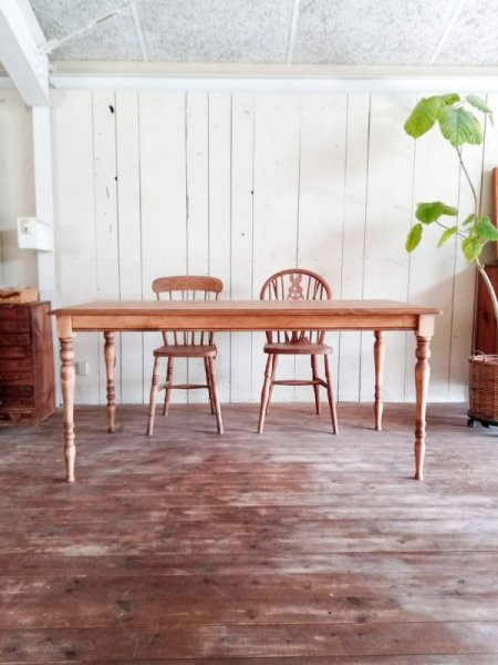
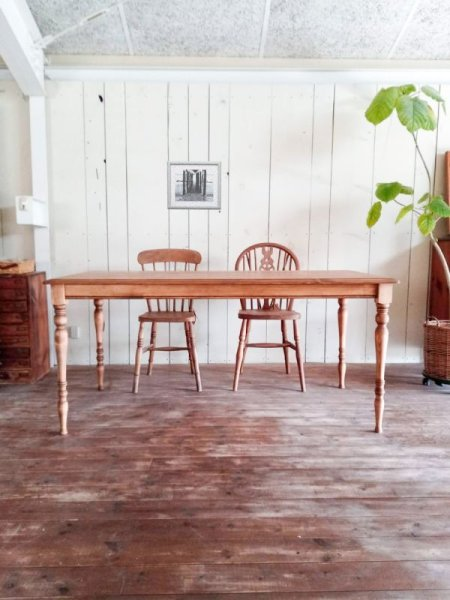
+ wall art [166,160,222,211]
